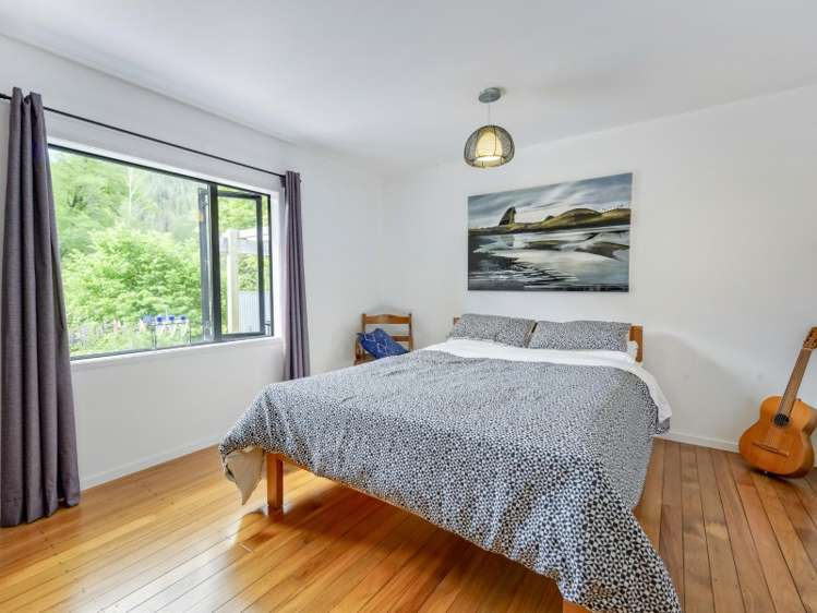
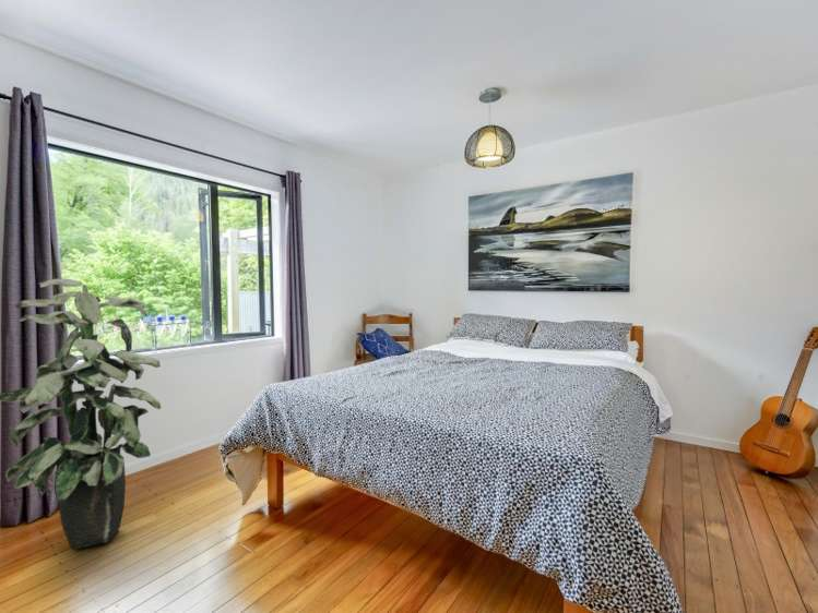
+ indoor plant [0,278,163,551]
